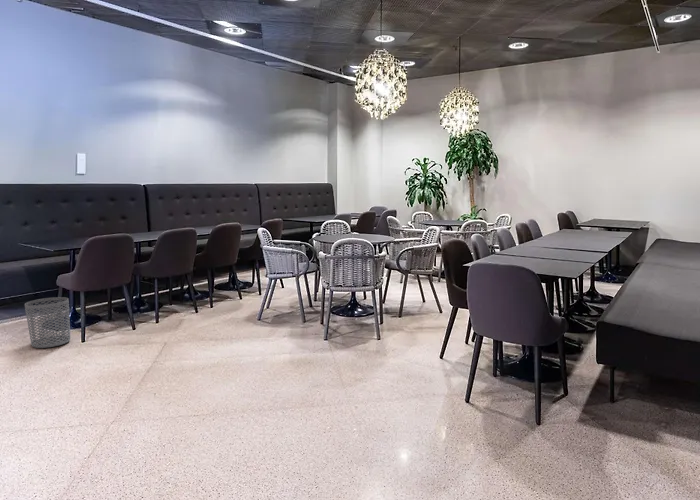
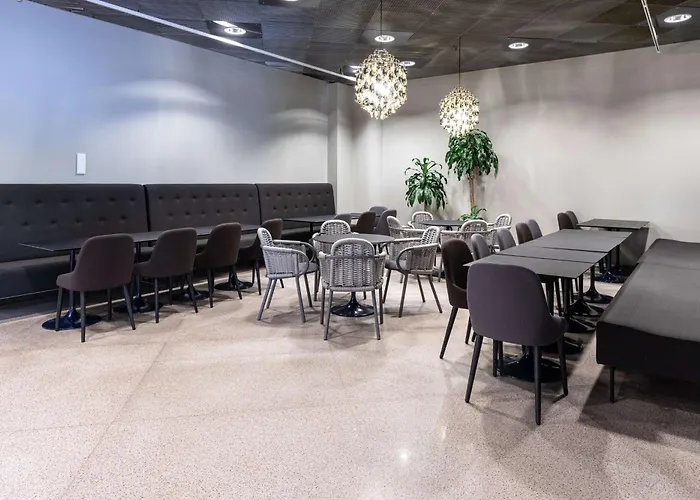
- waste bin [24,296,71,349]
